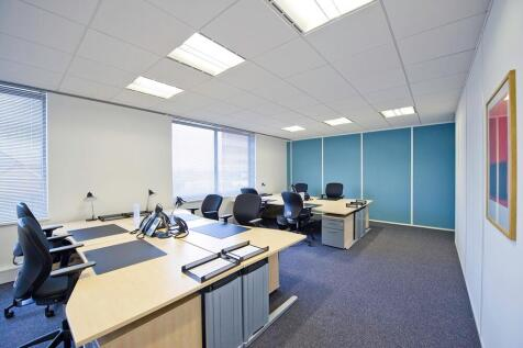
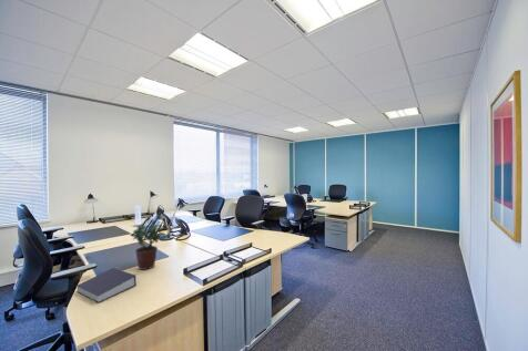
+ book [75,267,138,303]
+ potted plant [132,223,164,271]
